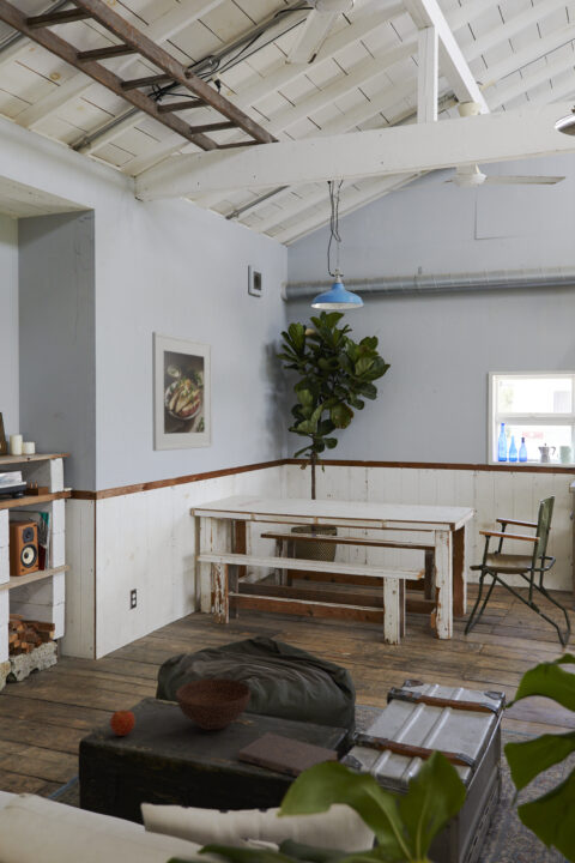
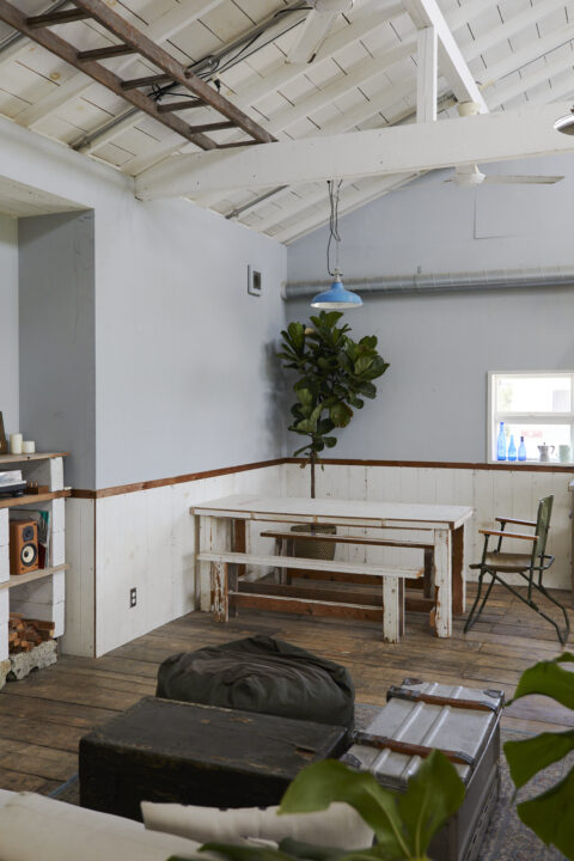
- bowl [175,677,253,731]
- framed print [151,331,213,452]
- apple [109,708,137,737]
- book [237,731,339,778]
